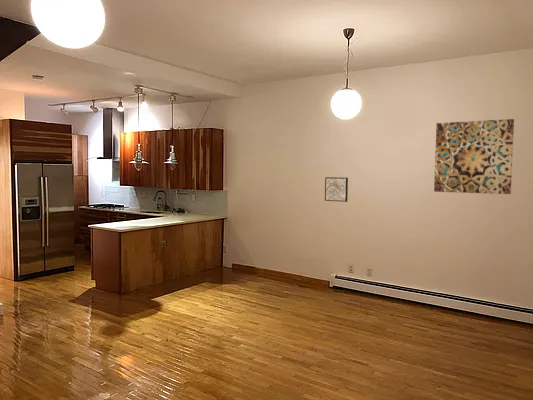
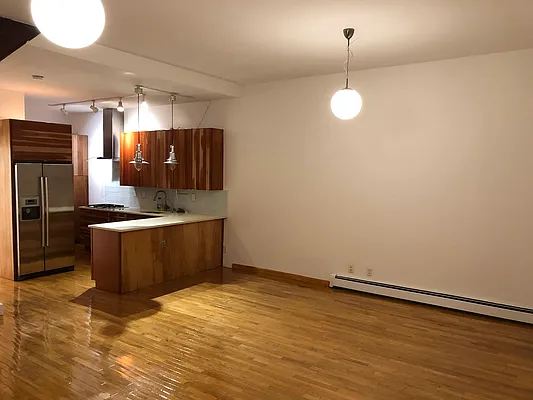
- wall art [324,176,349,203]
- wall art [433,118,515,195]
